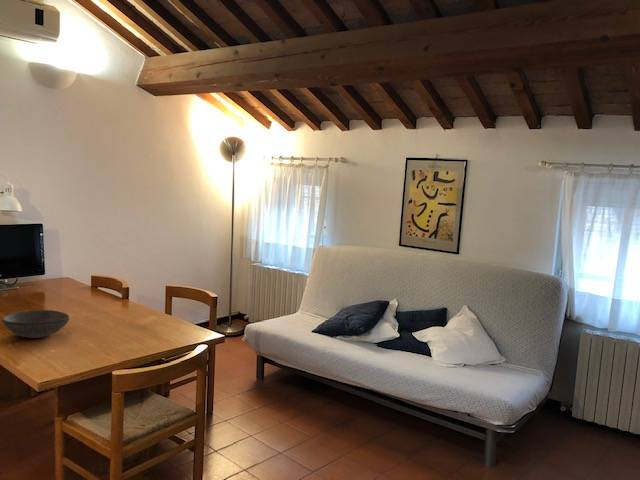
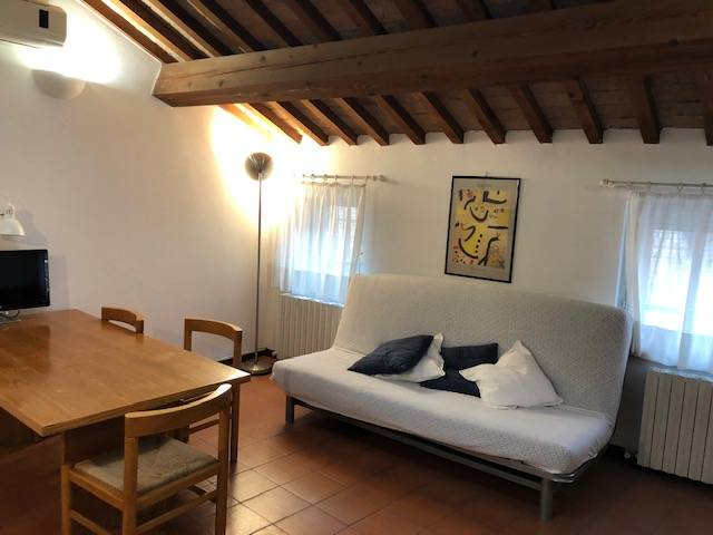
- bowl [1,309,70,339]
